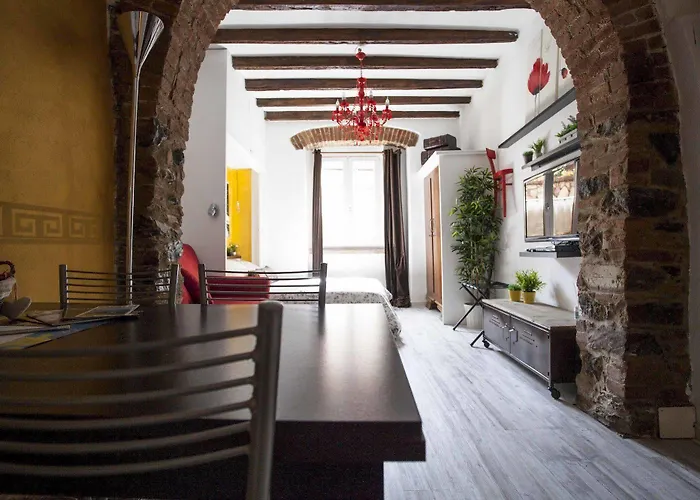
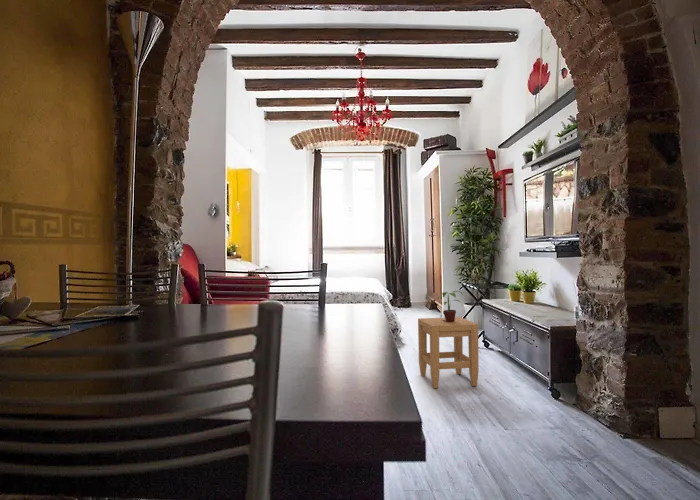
+ potted plant [435,290,464,322]
+ stool [417,316,480,389]
